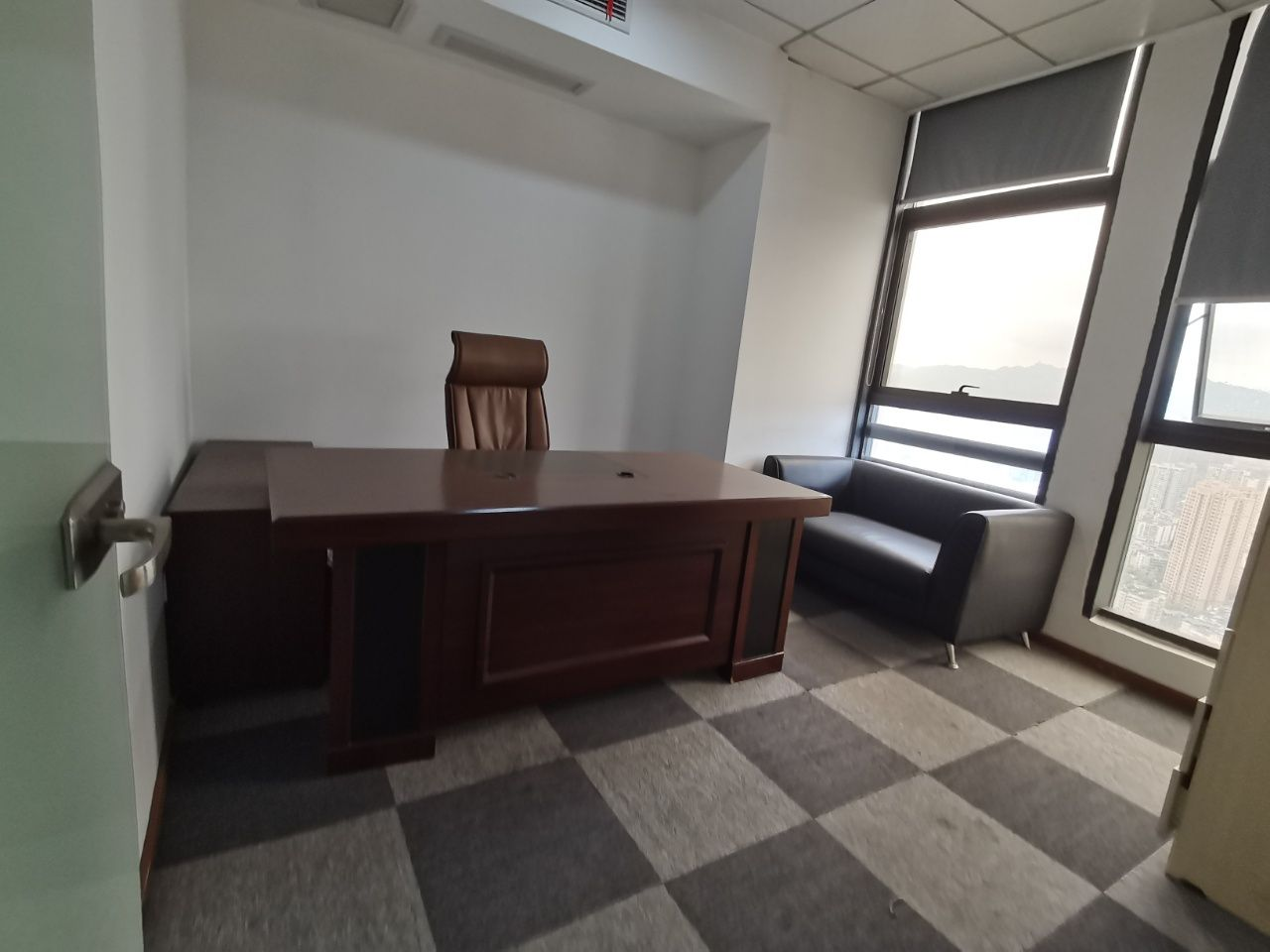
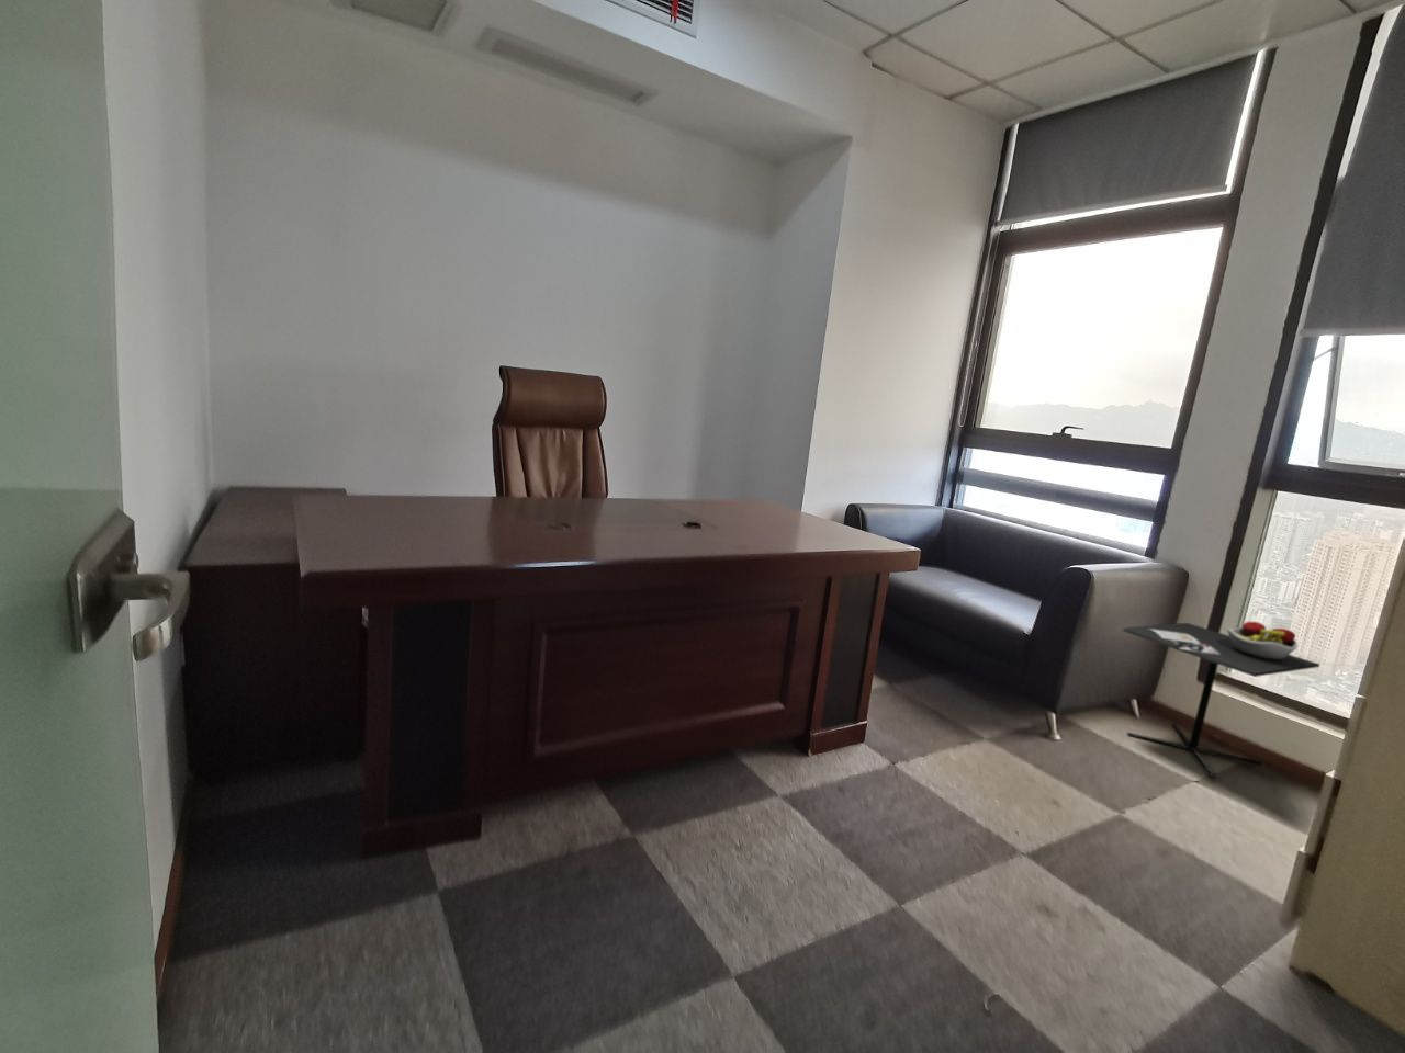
+ kitchen table [1122,621,1322,779]
